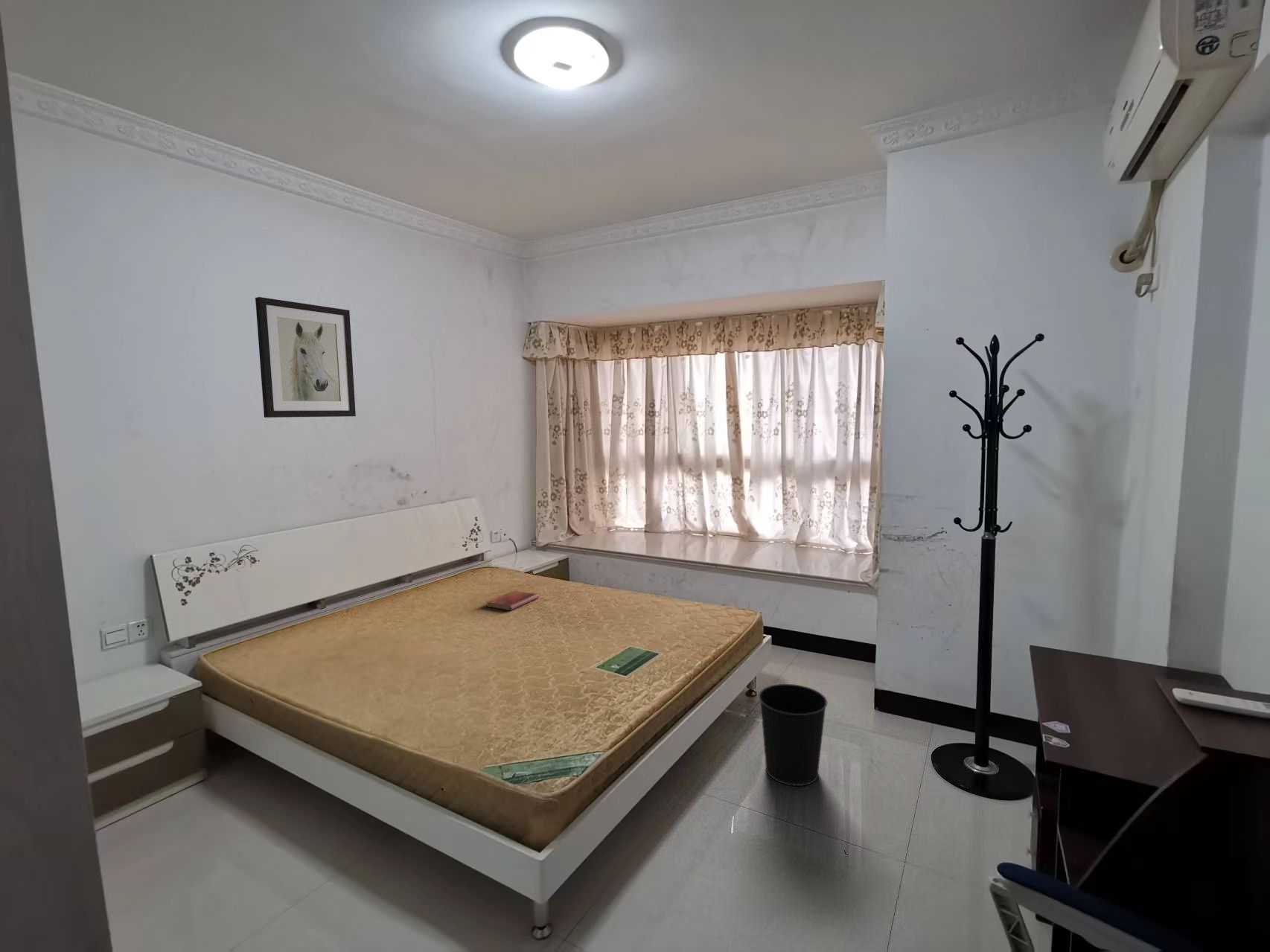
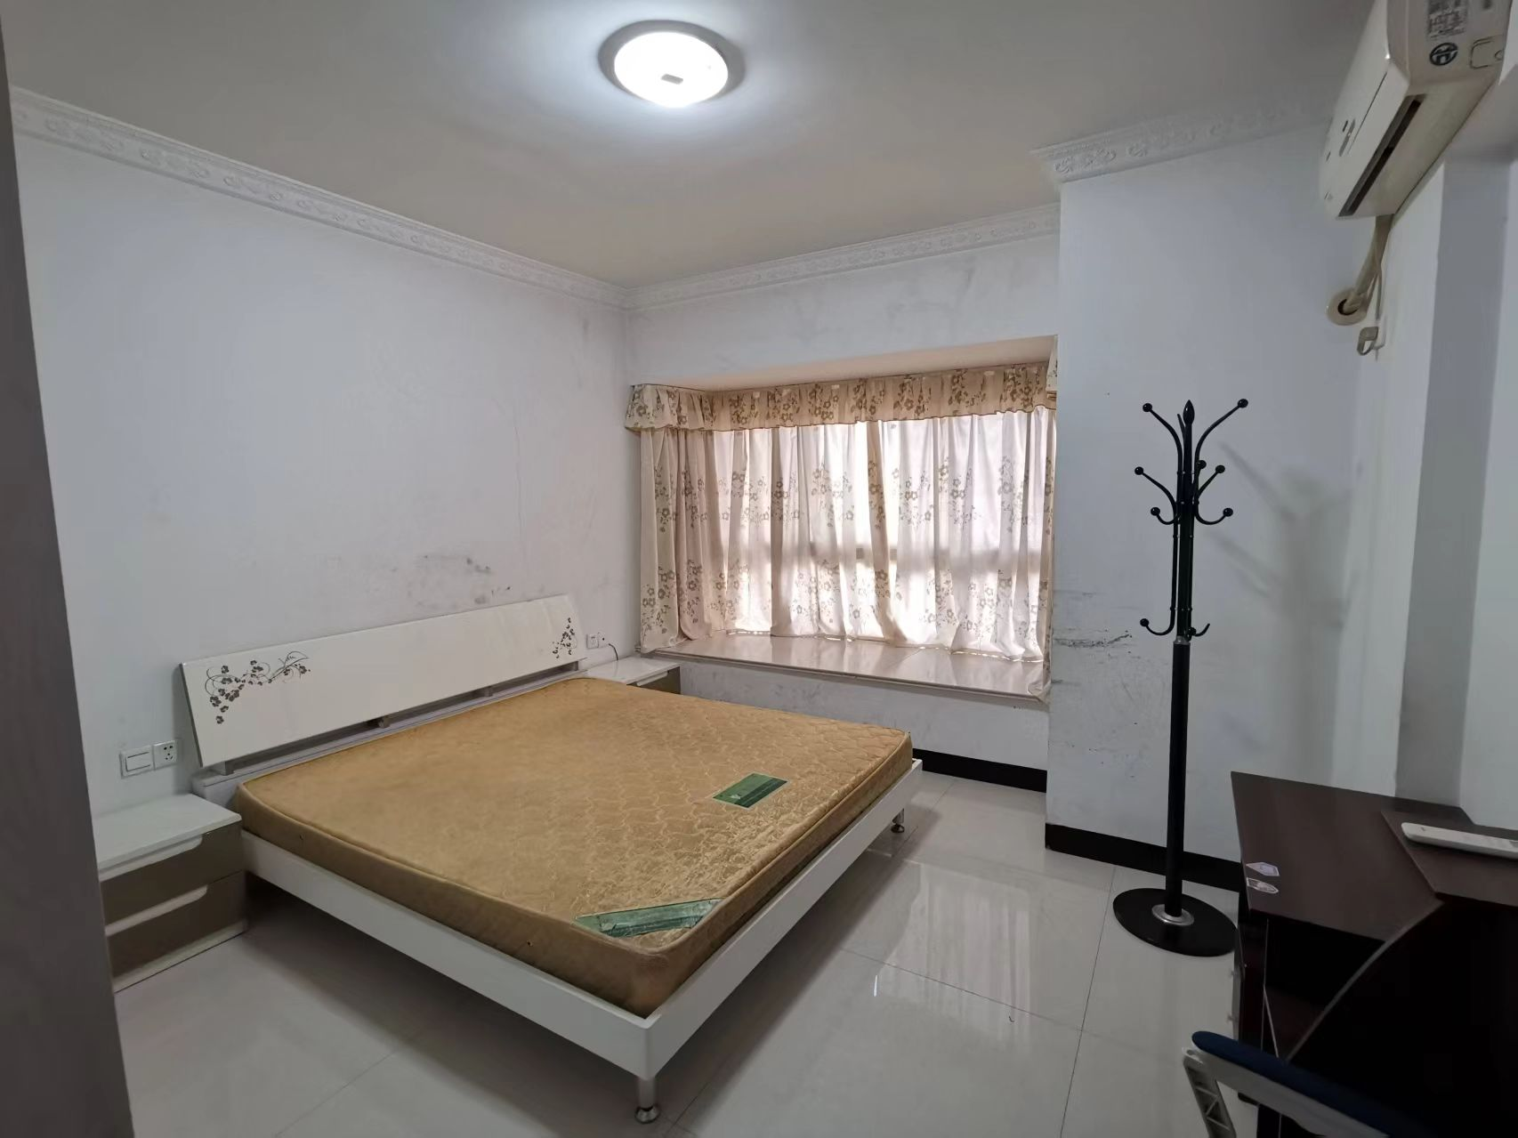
- wastebasket [758,683,828,787]
- diary [485,590,540,611]
- wall art [255,296,357,418]
